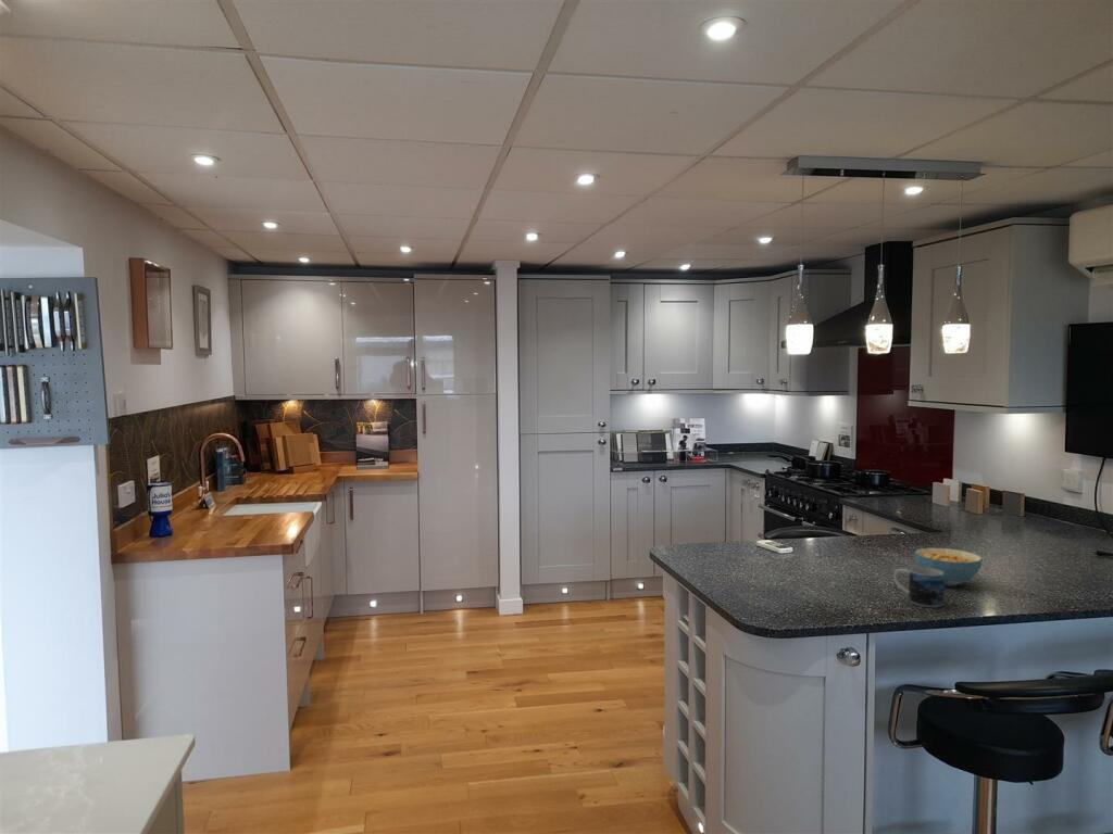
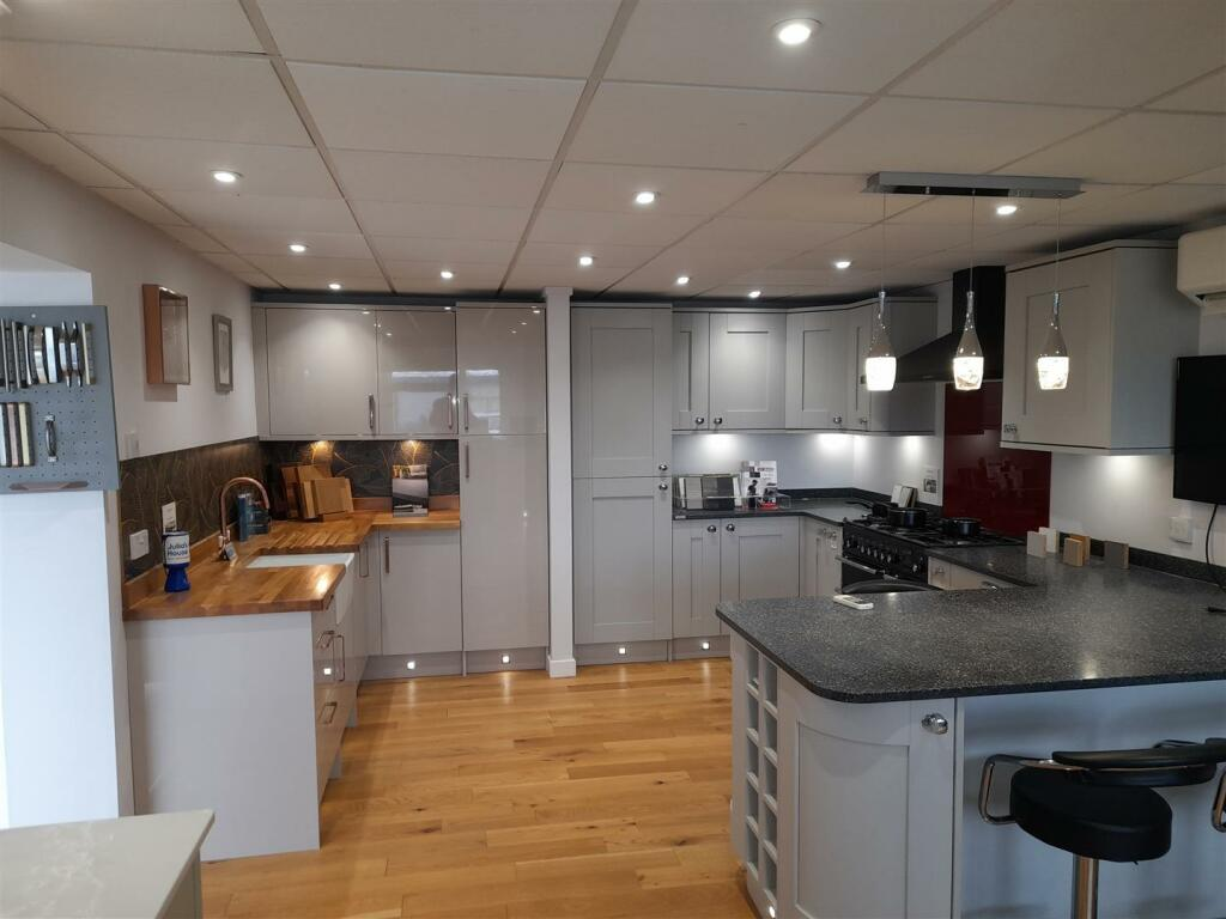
- mug [893,566,946,608]
- cereal bowl [913,547,984,587]
